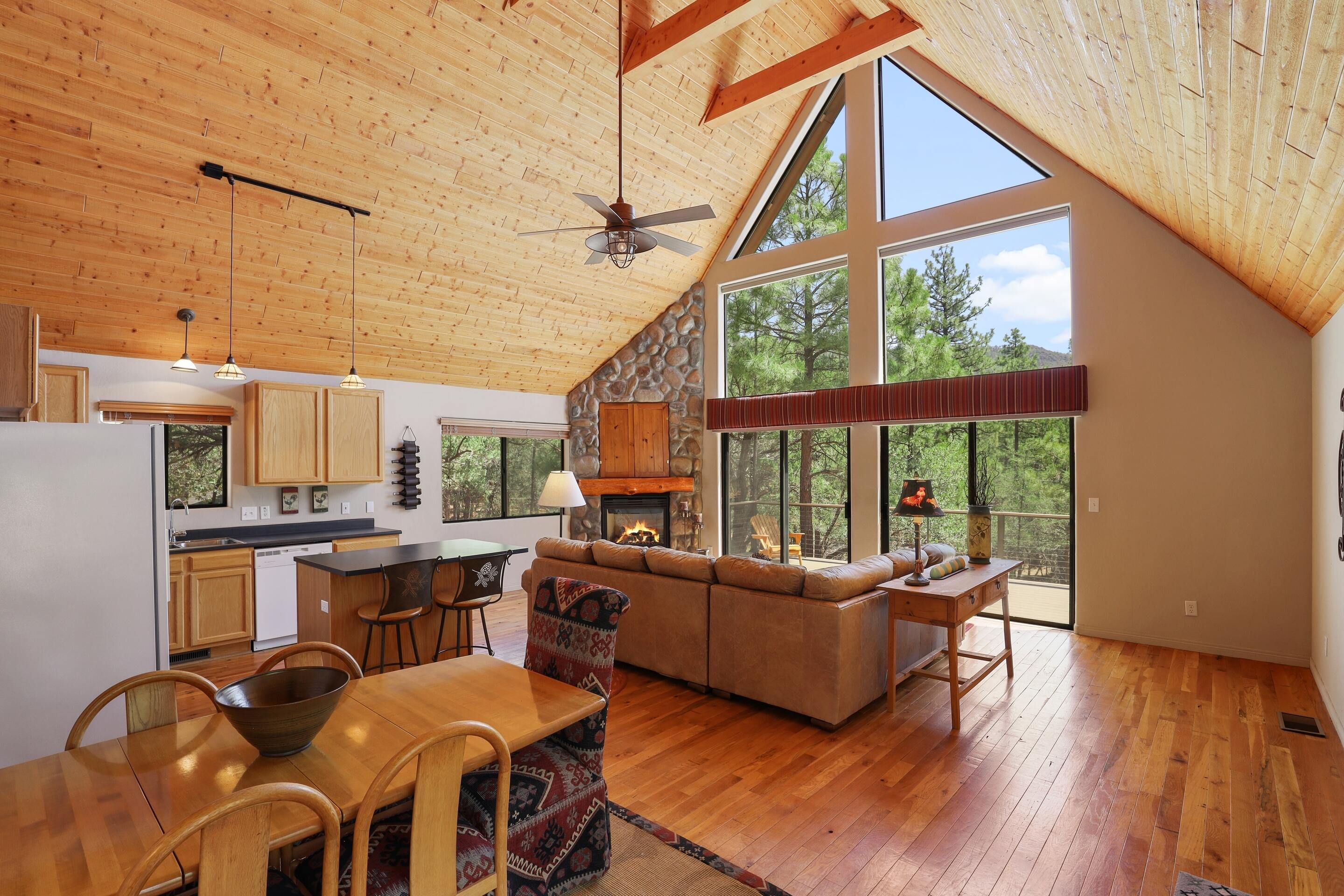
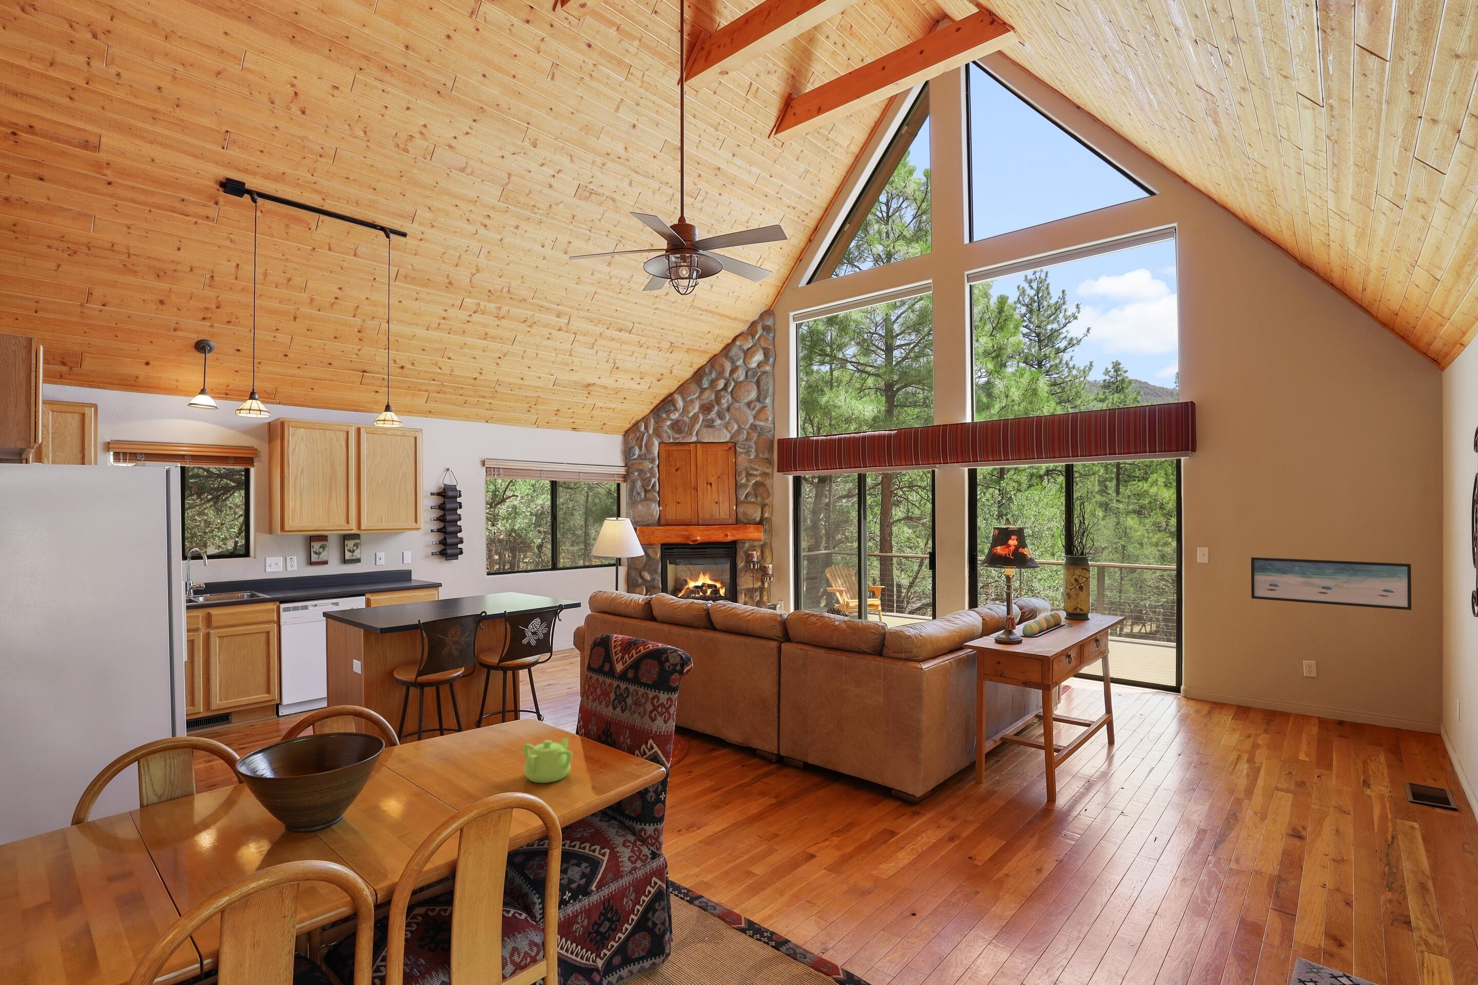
+ wall art [1250,556,1412,610]
+ teapot [522,738,573,784]
